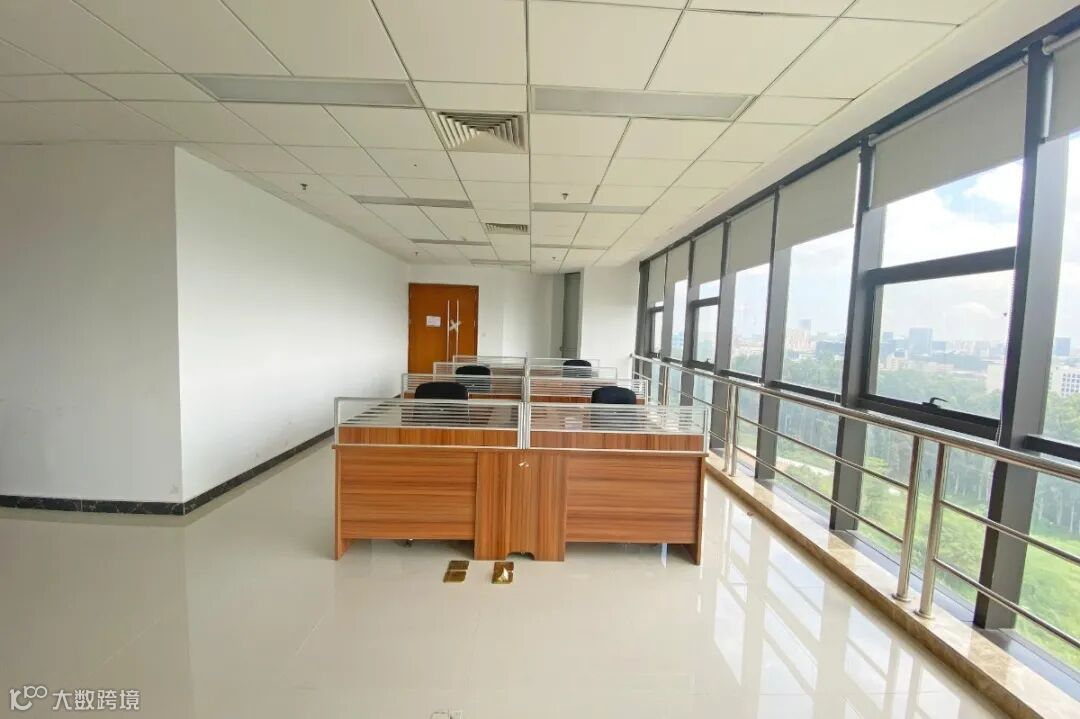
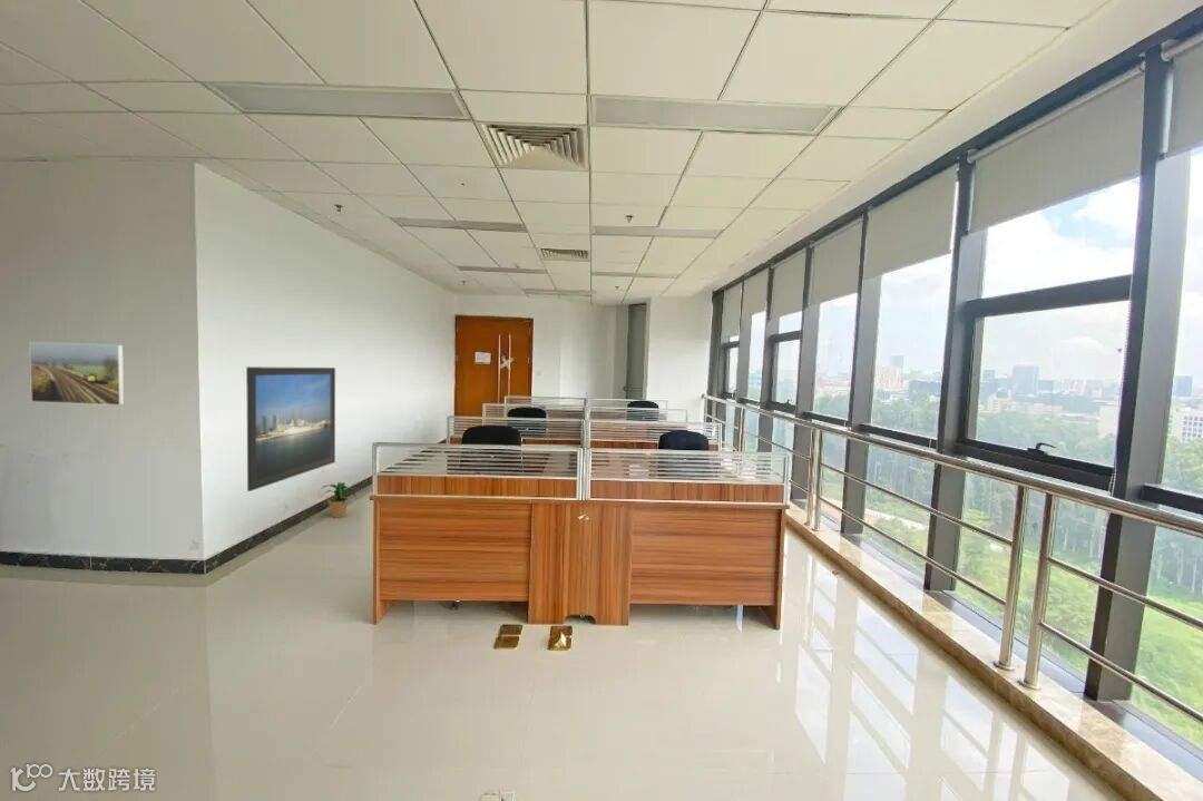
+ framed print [245,365,336,492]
+ potted plant [320,481,358,519]
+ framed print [28,341,125,407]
